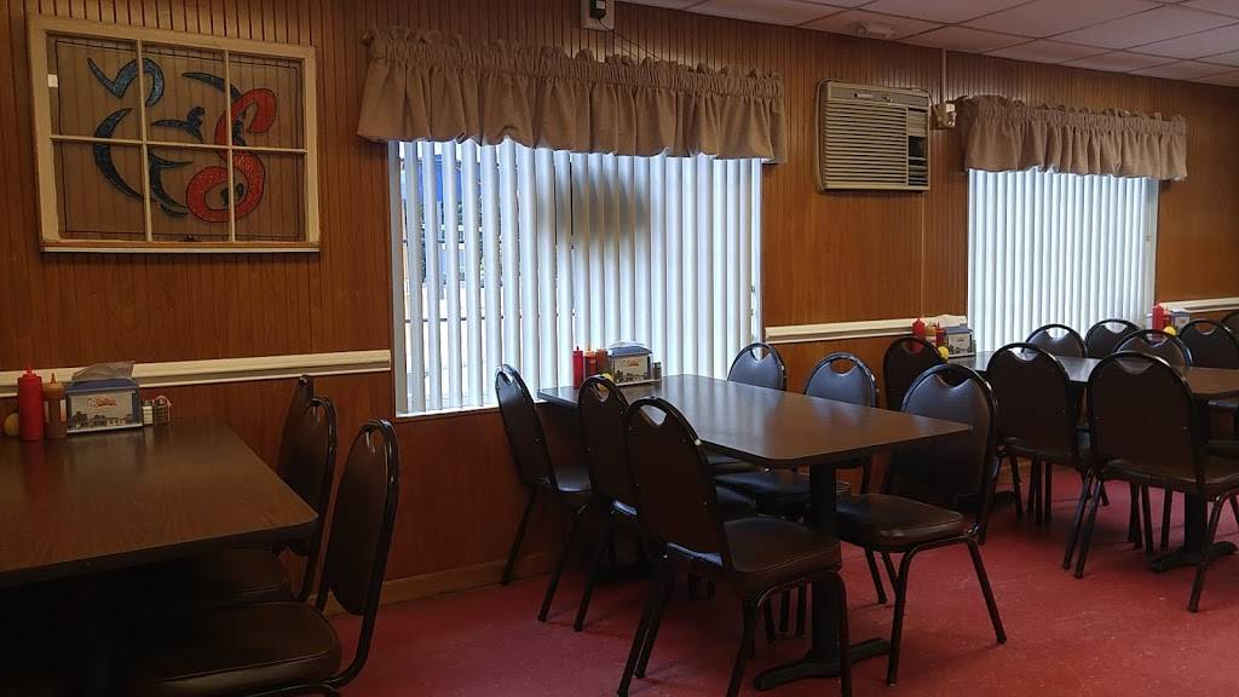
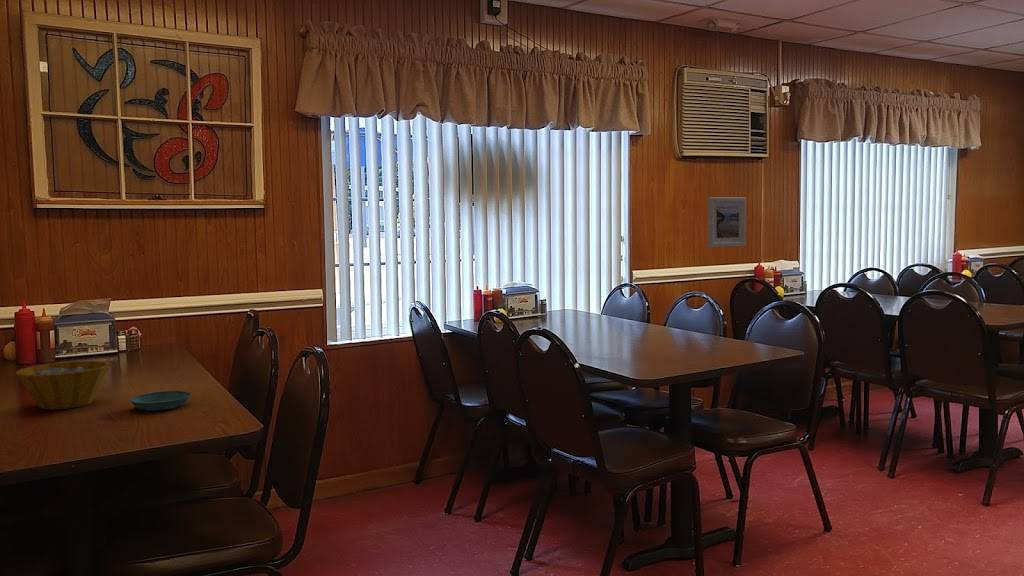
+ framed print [707,196,747,248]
+ bowl [15,360,112,410]
+ saucer [129,390,192,412]
